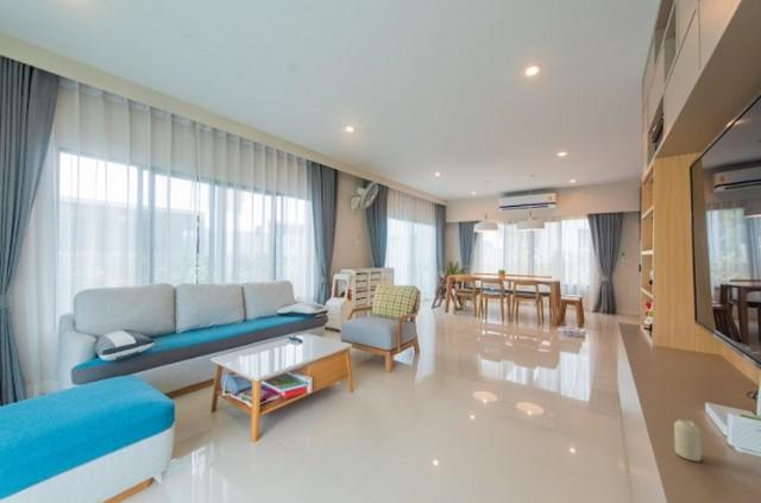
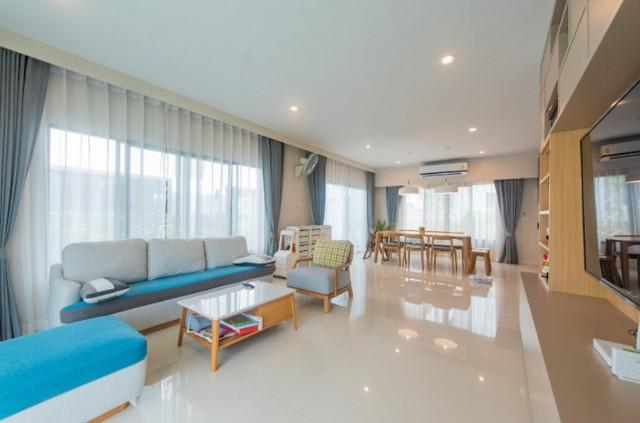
- candle [673,419,703,463]
